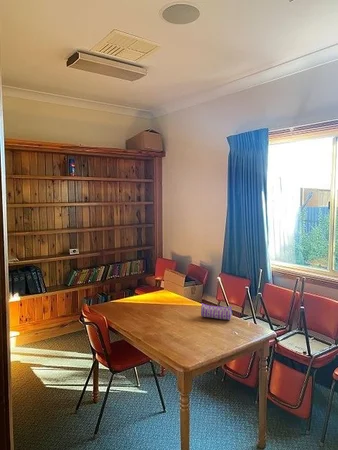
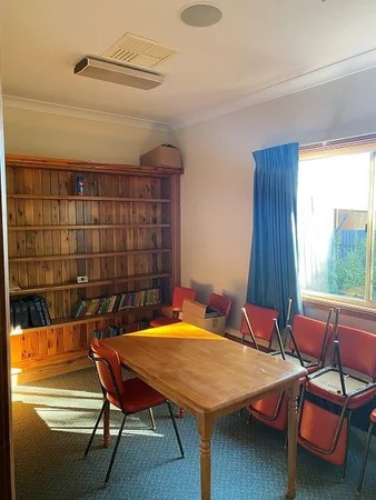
- pencil case [200,302,234,321]
